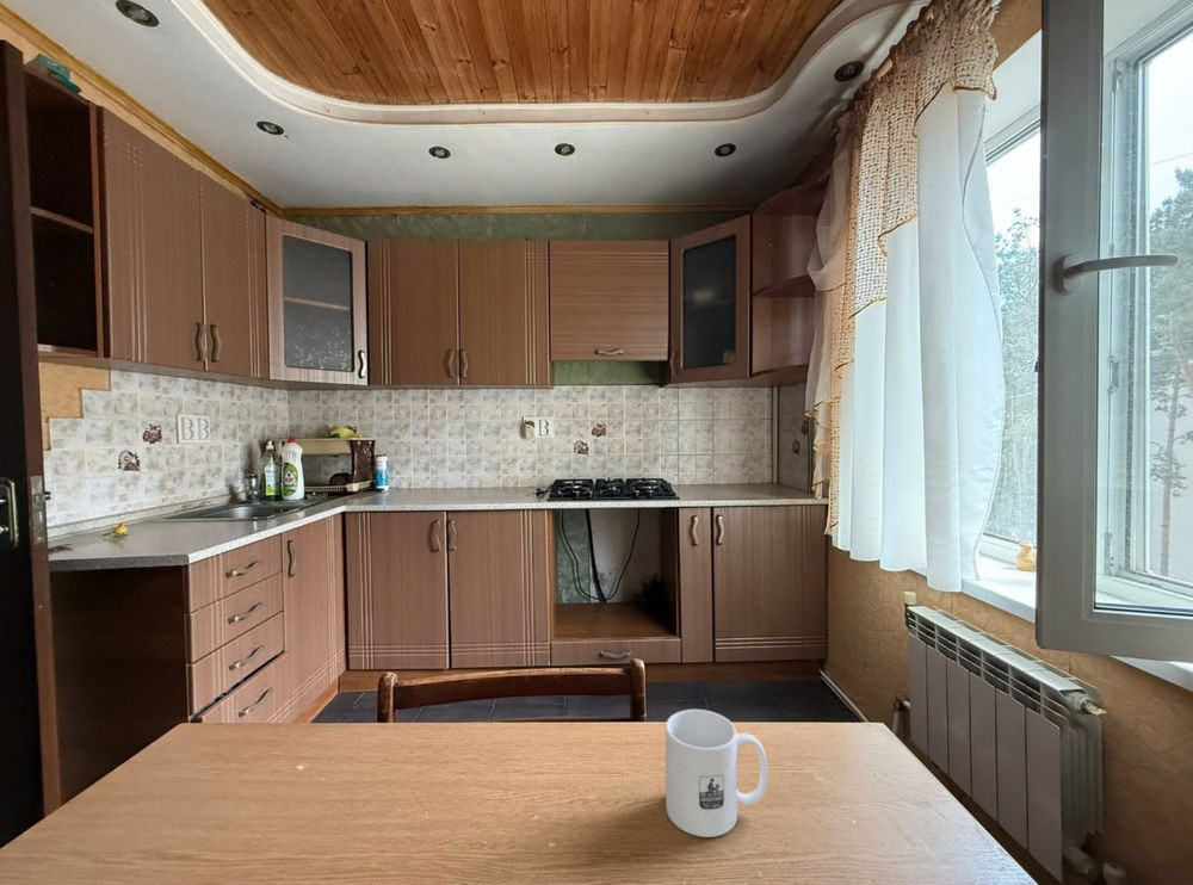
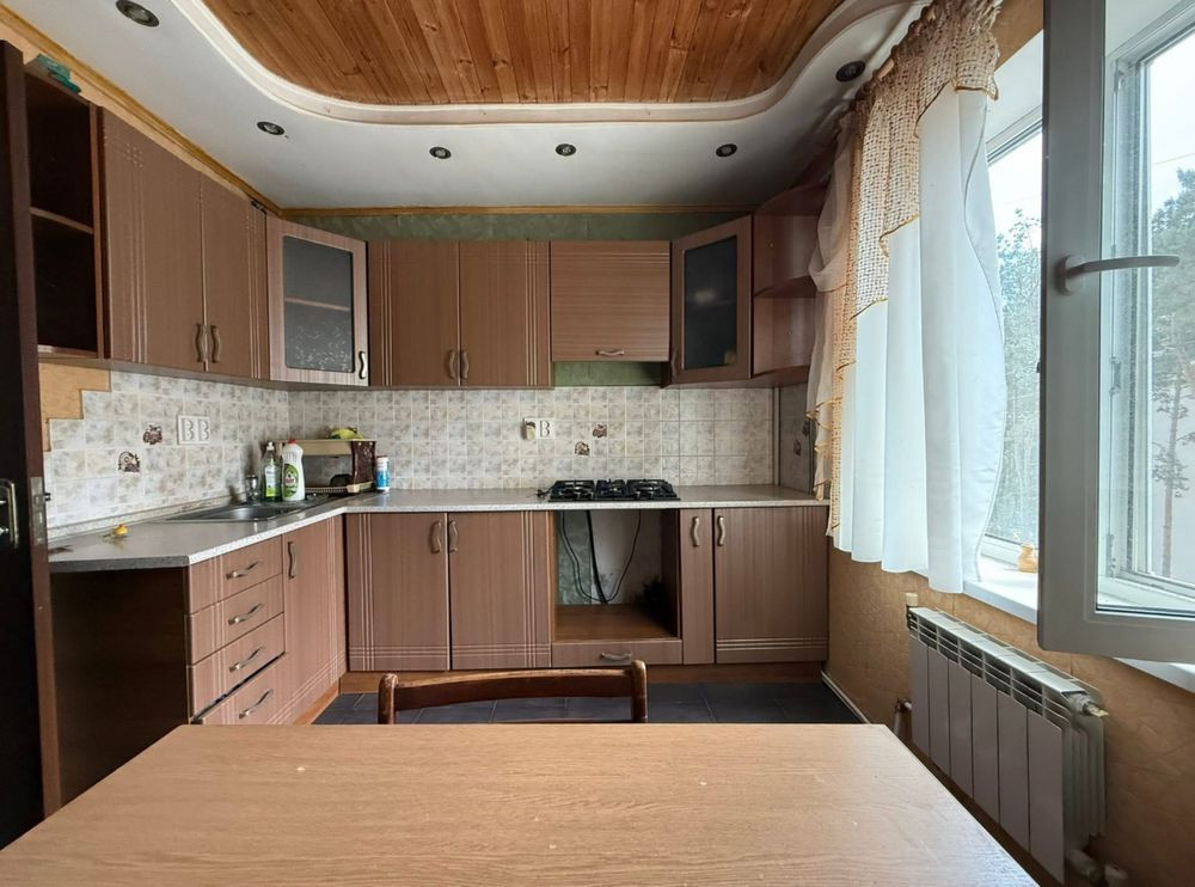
- mug [665,708,768,838]
